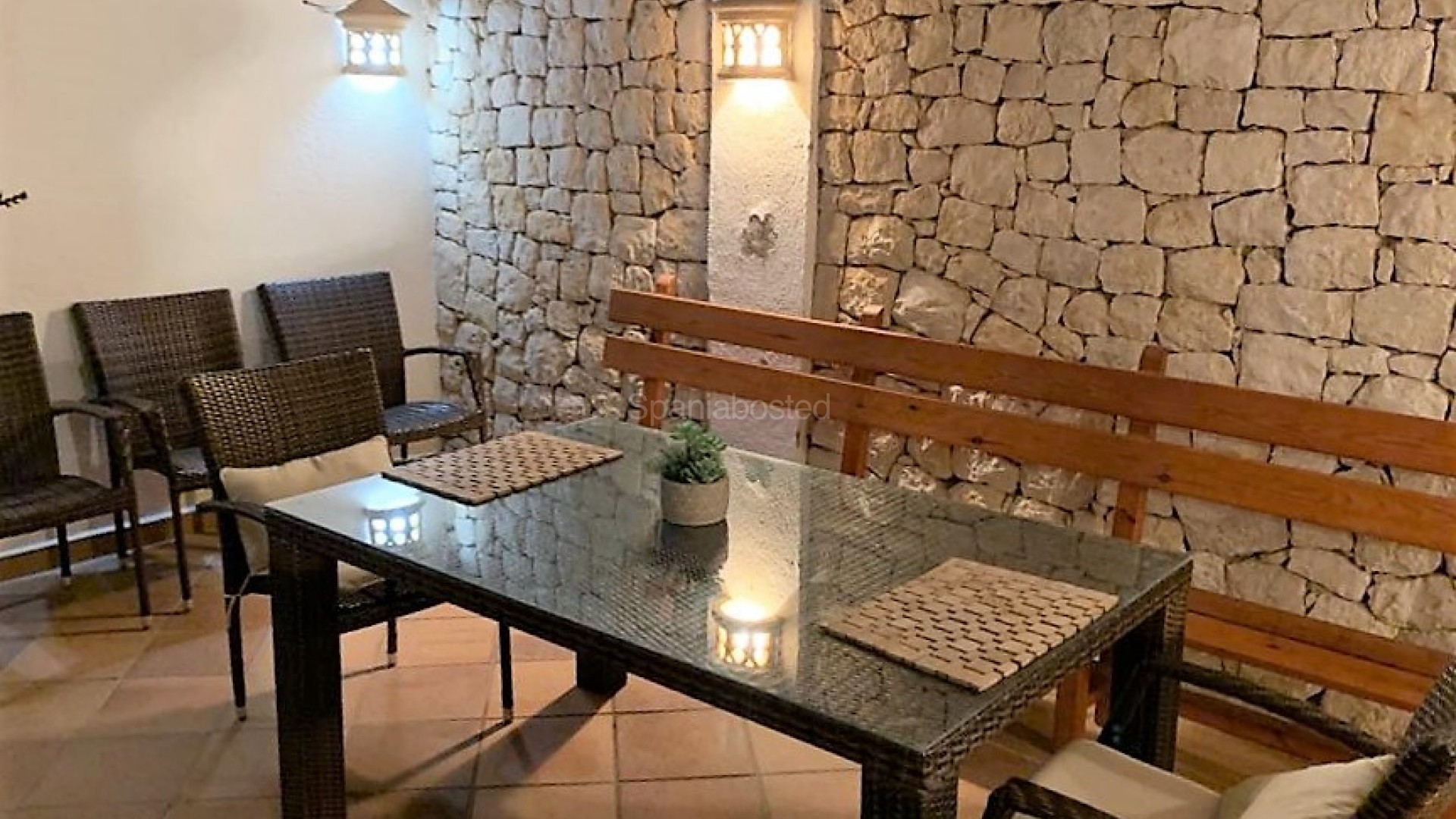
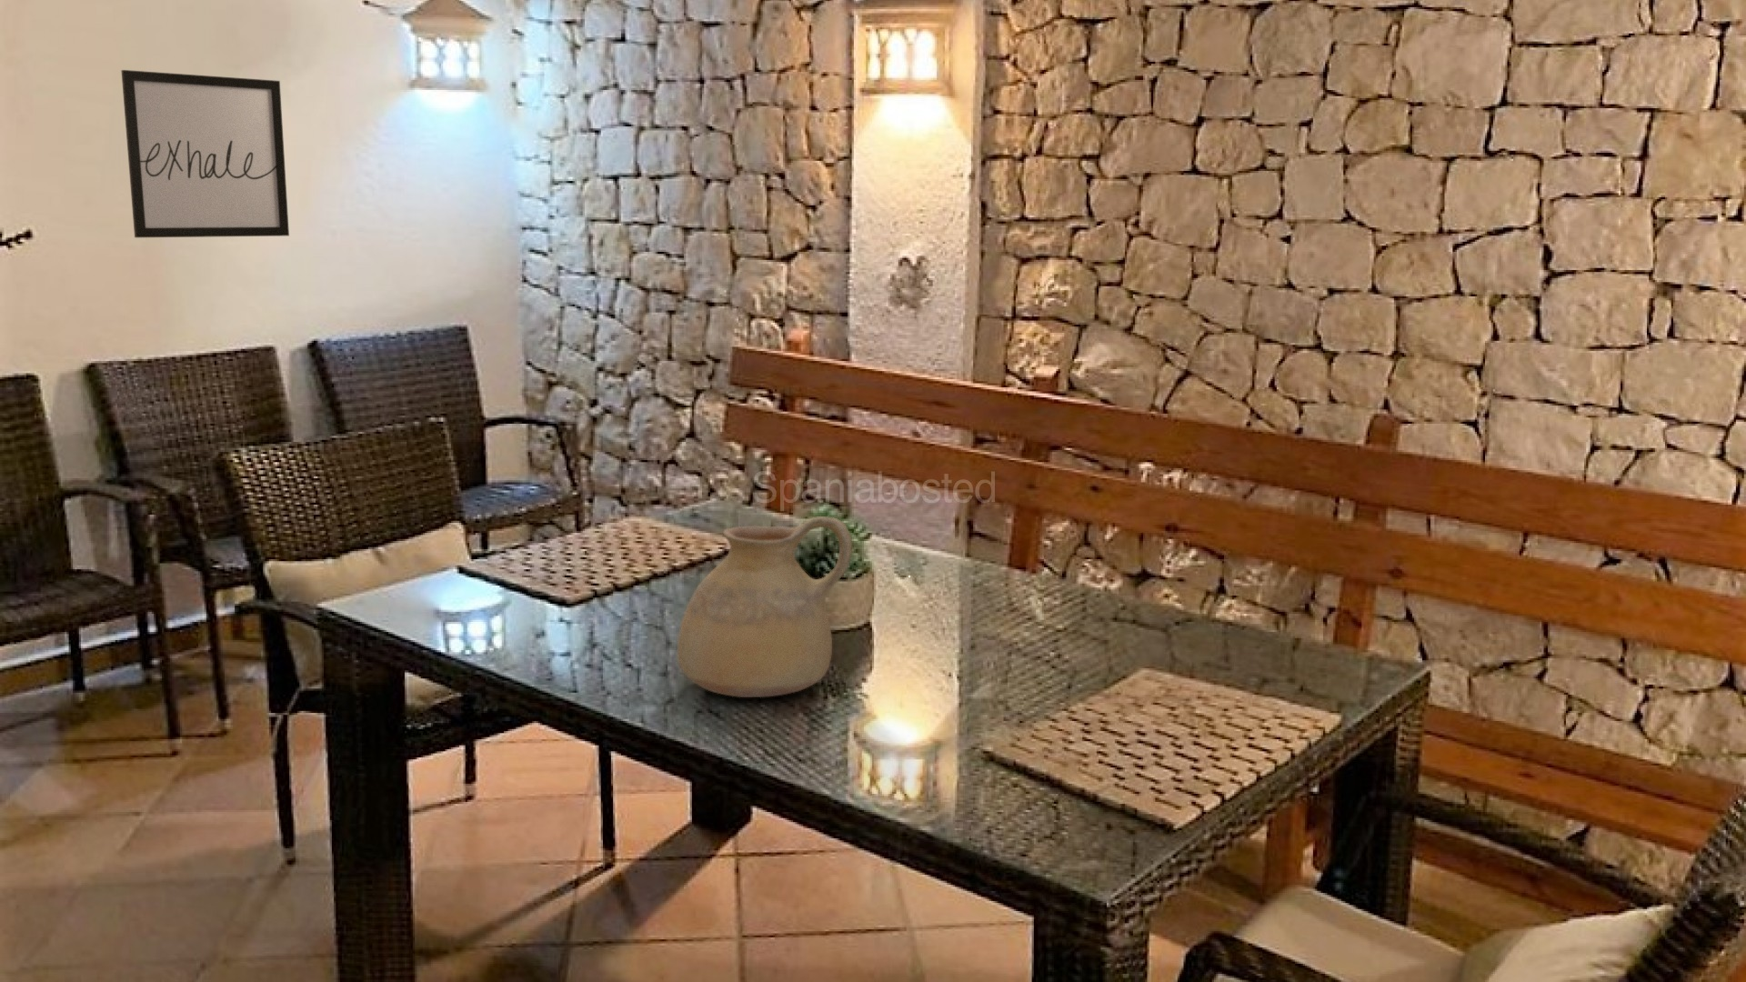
+ ceramic pitcher [676,516,853,698]
+ wall art [120,70,290,239]
